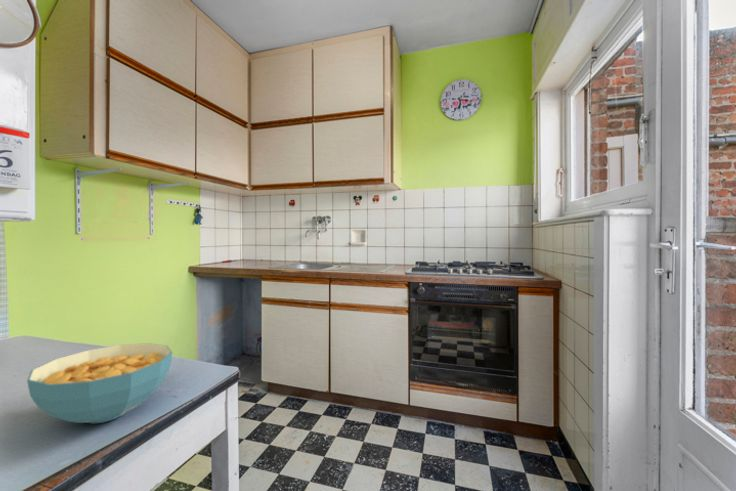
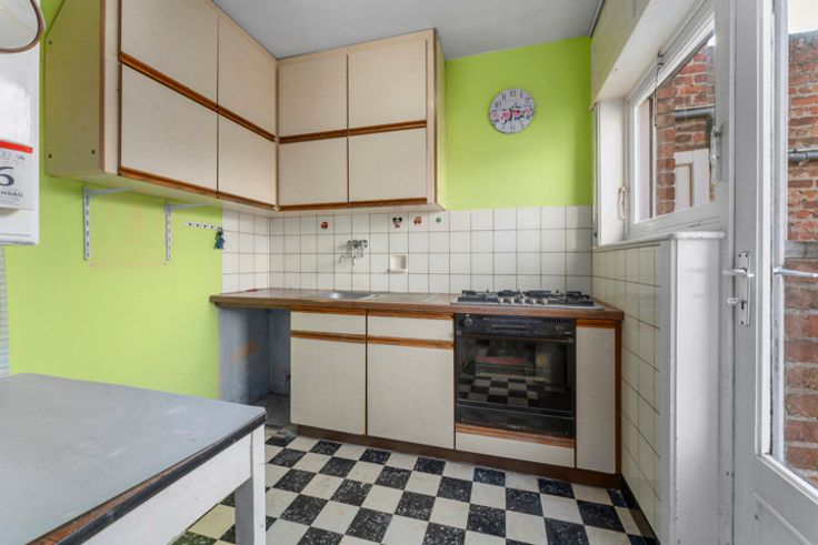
- cereal bowl [26,342,174,425]
